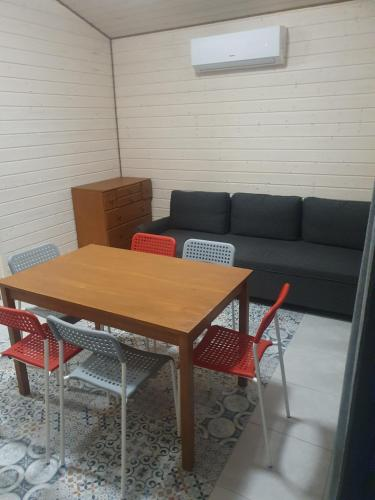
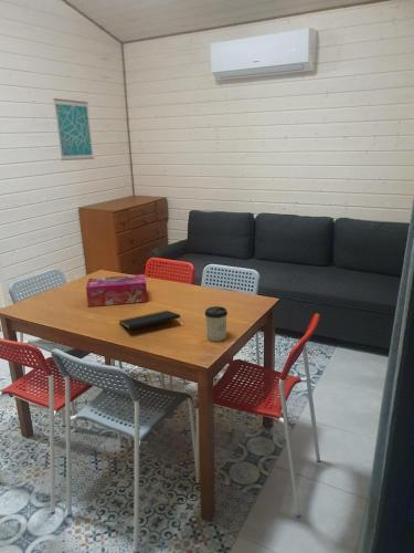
+ notepad [118,310,182,330]
+ tissue box [85,273,149,307]
+ wall art [52,97,95,161]
+ cup [204,305,229,343]
